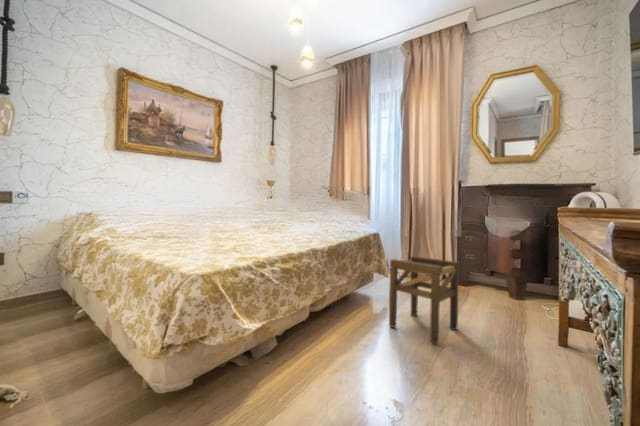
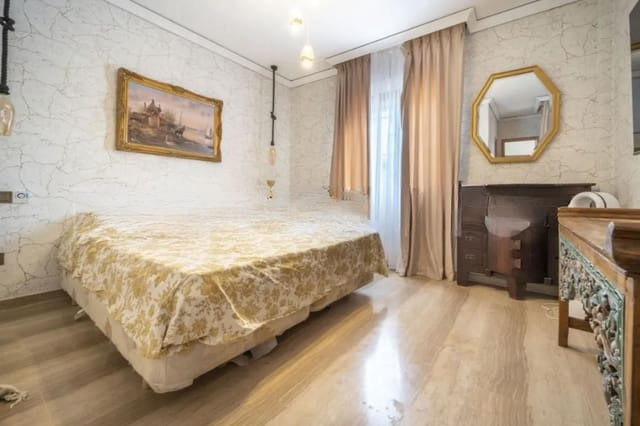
- stool [388,255,461,345]
